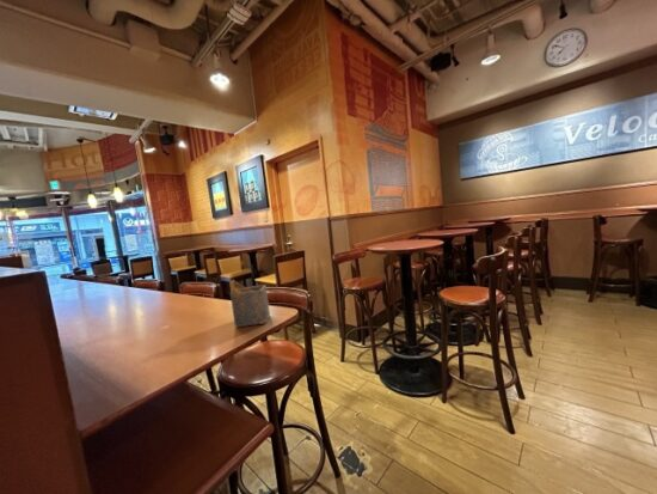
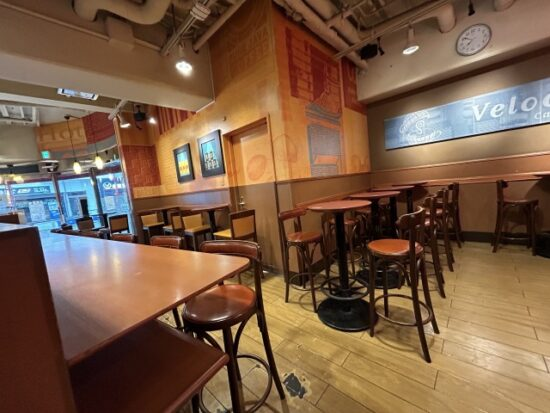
- napkin holder [228,279,271,329]
